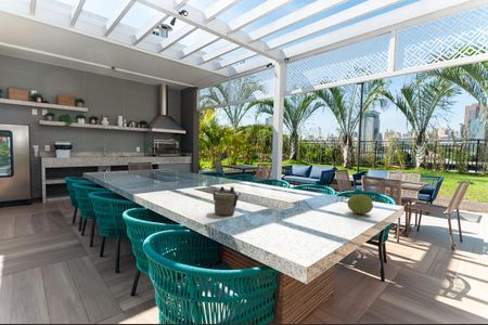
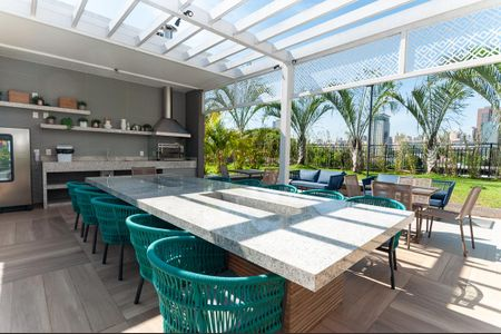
- teapot [211,185,242,217]
- fruit [347,193,374,216]
